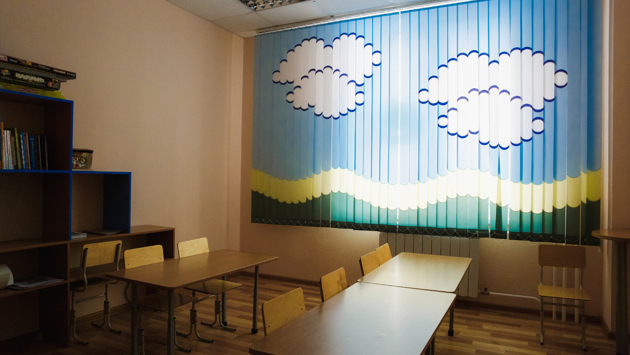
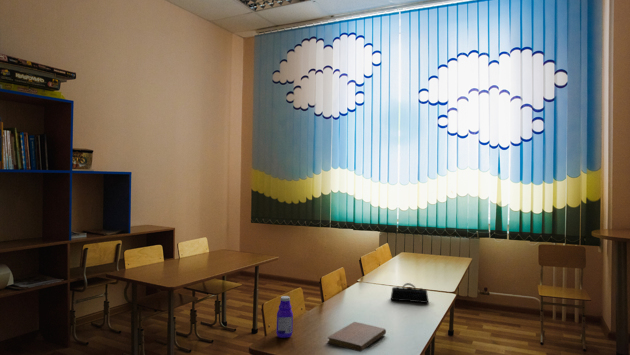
+ pencil case [390,282,430,304]
+ bottle [275,295,294,339]
+ notebook [326,321,387,353]
